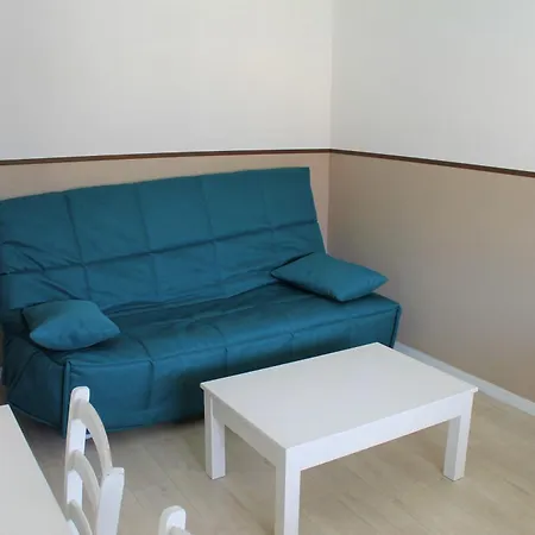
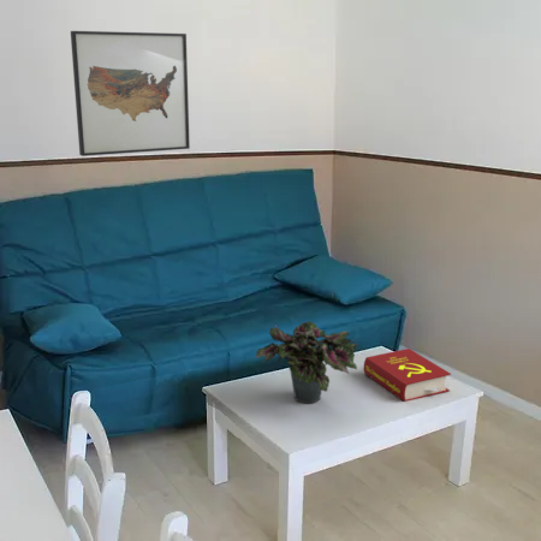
+ potted plant [255,320,359,404]
+ wall art [70,30,191,157]
+ book [363,347,452,403]
